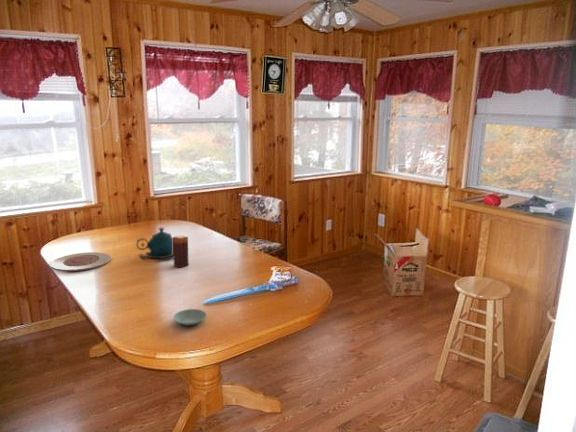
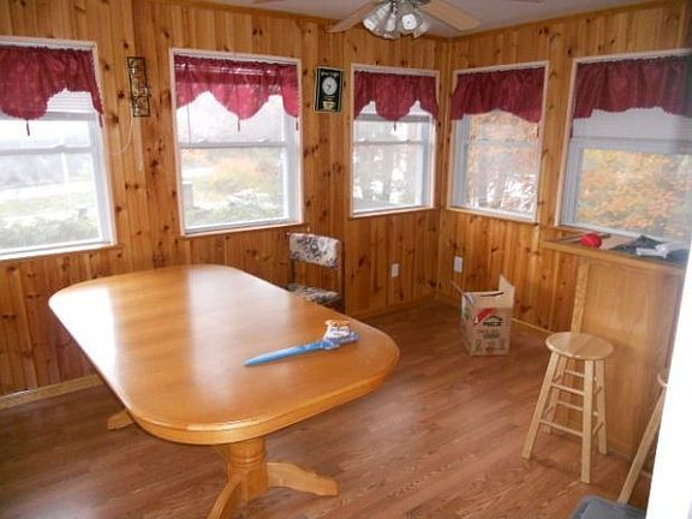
- saucer [173,308,207,326]
- plate [49,251,112,272]
- candle [172,234,190,269]
- teapot [135,227,174,262]
